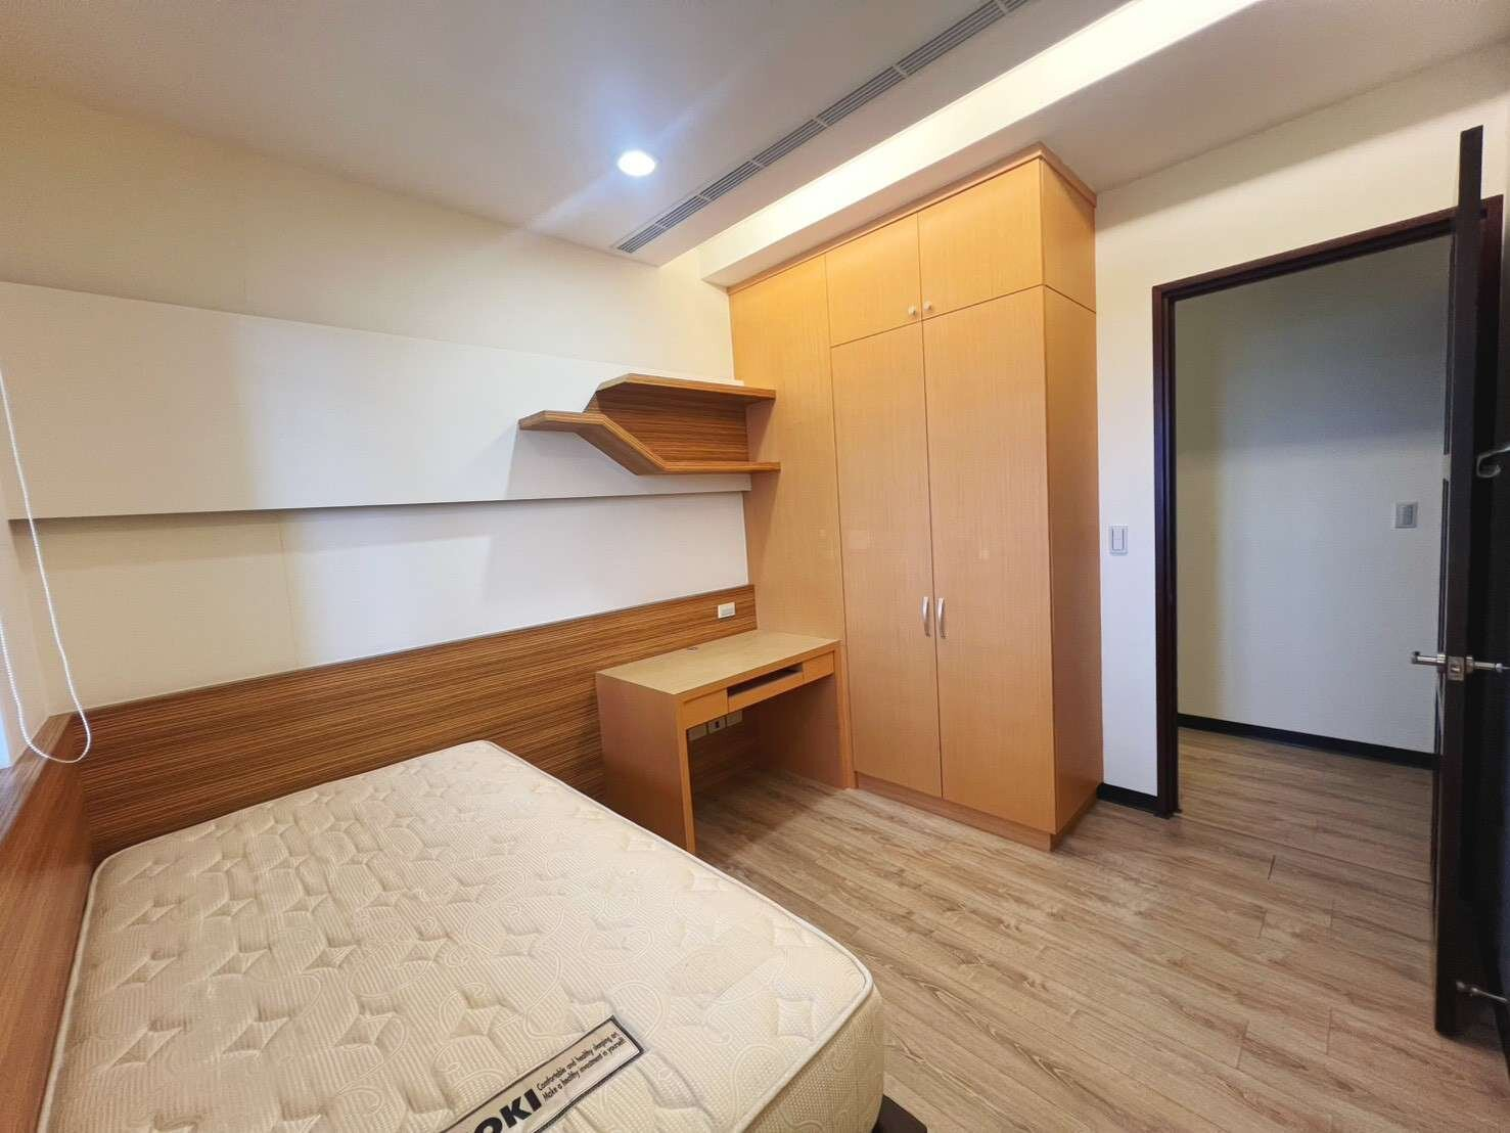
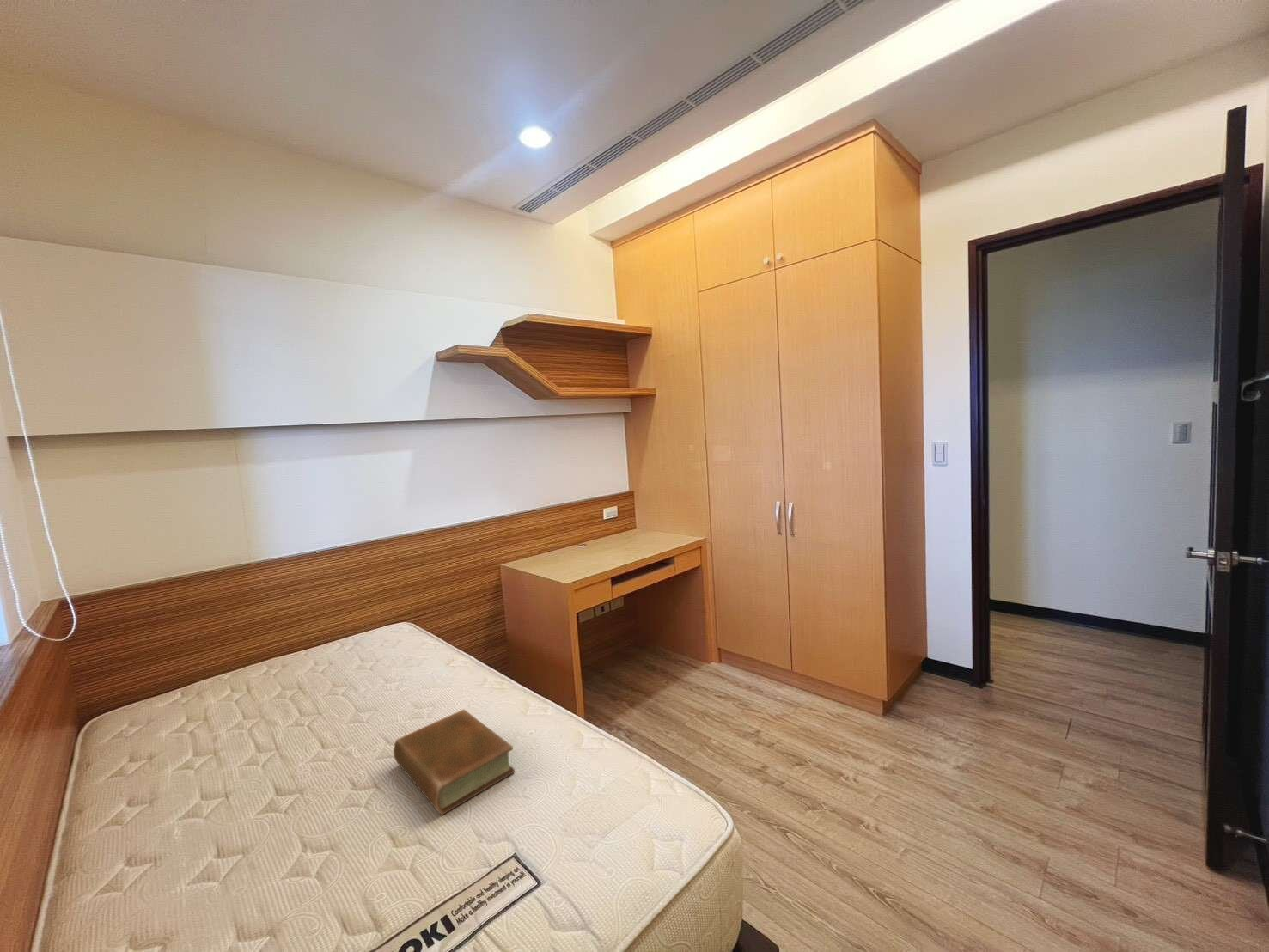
+ book [393,708,516,816]
